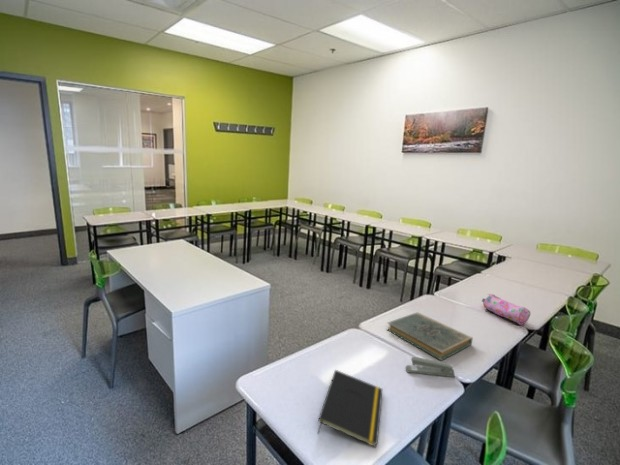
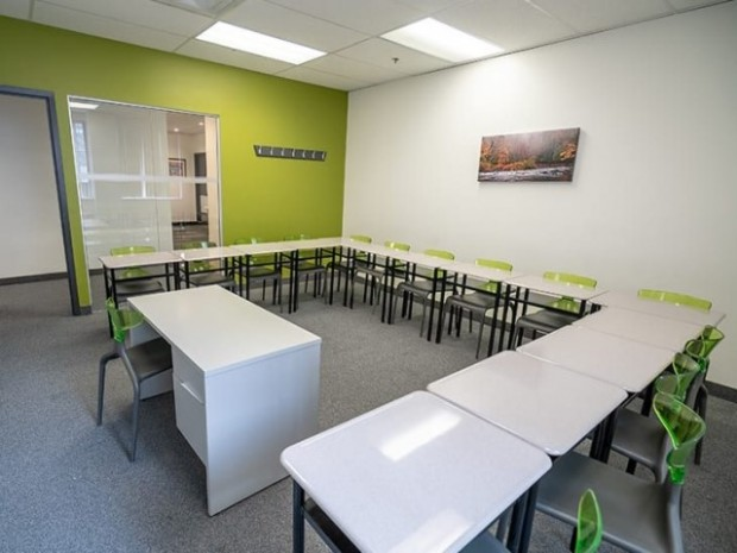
- book [386,311,474,361]
- stapler [405,356,456,378]
- pencil case [481,293,531,326]
- notepad [317,369,383,448]
